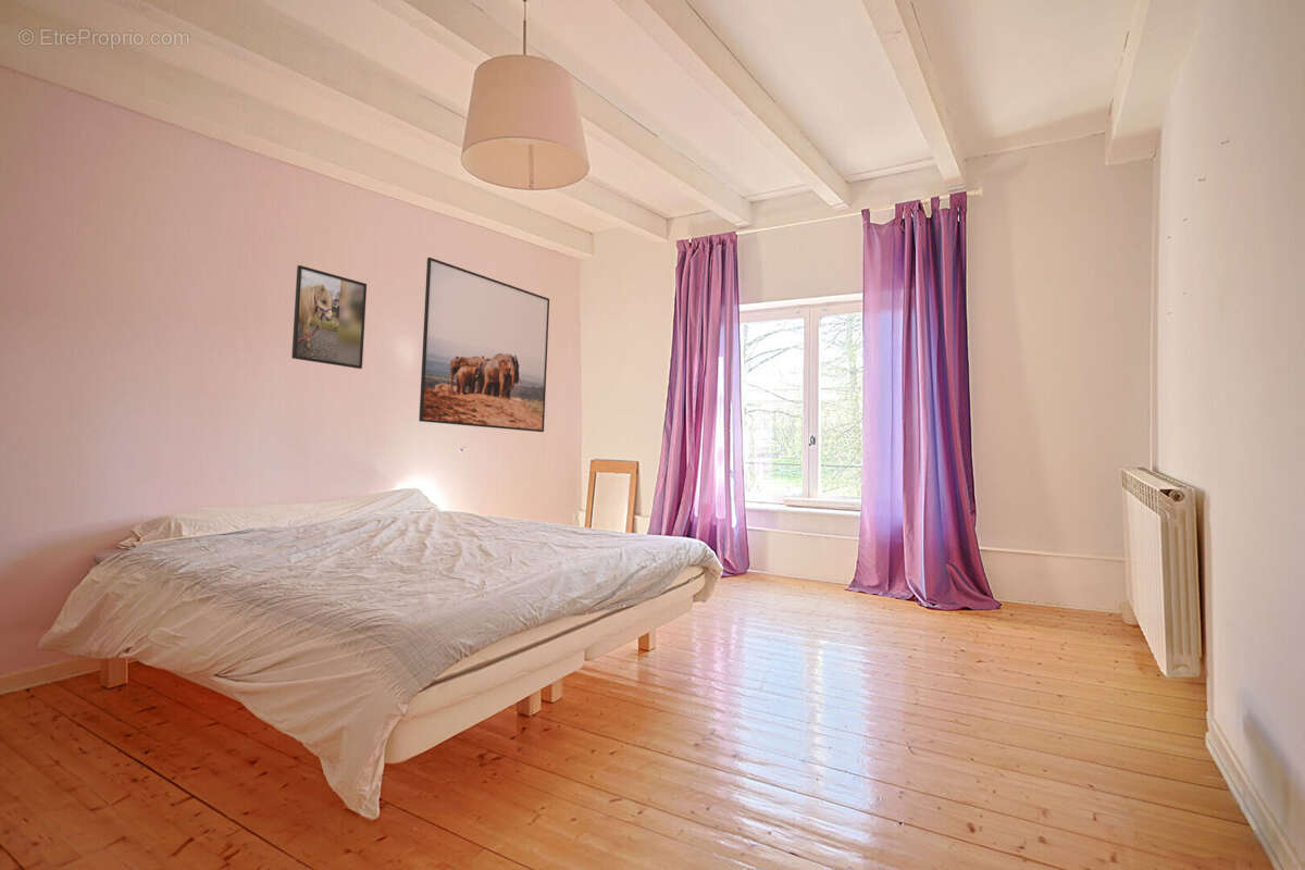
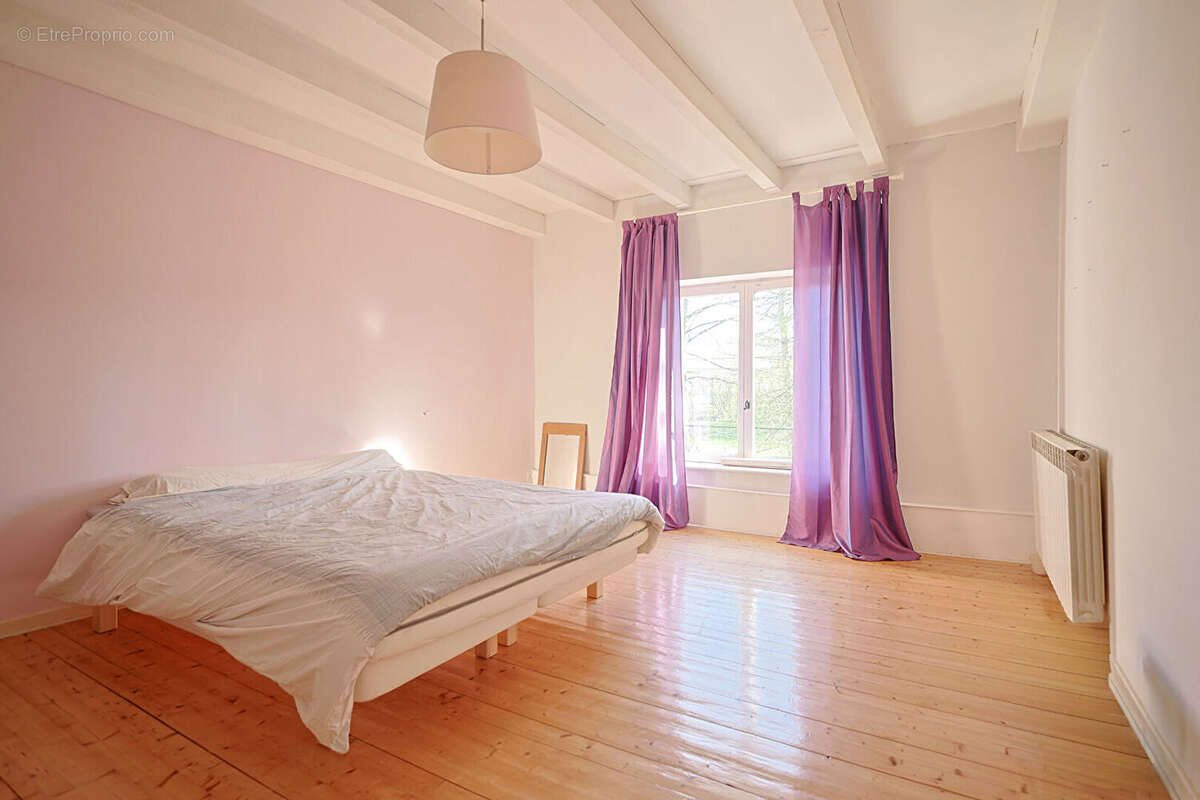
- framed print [418,257,550,433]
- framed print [290,264,368,370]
